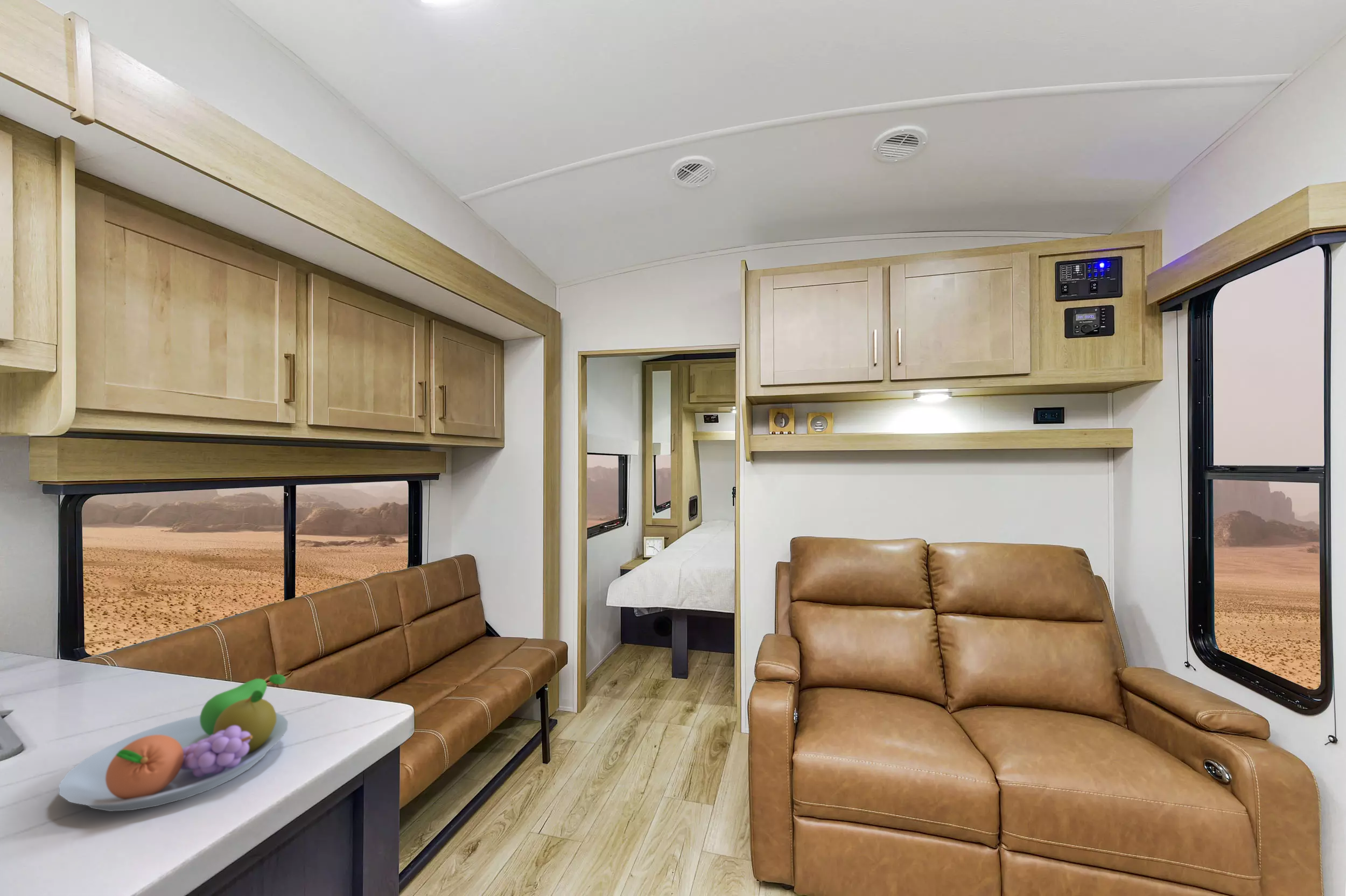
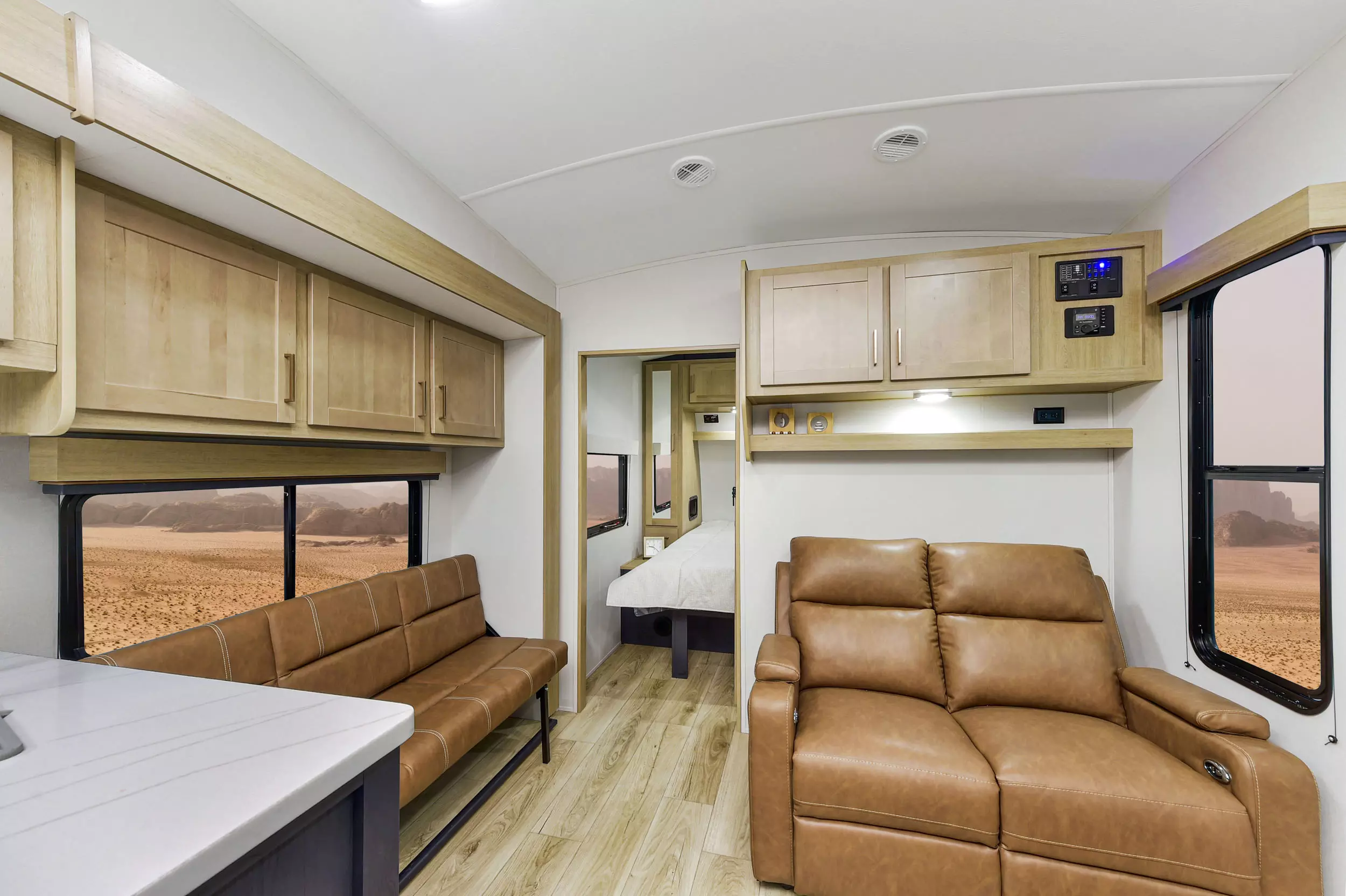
- fruit bowl [58,674,289,812]
